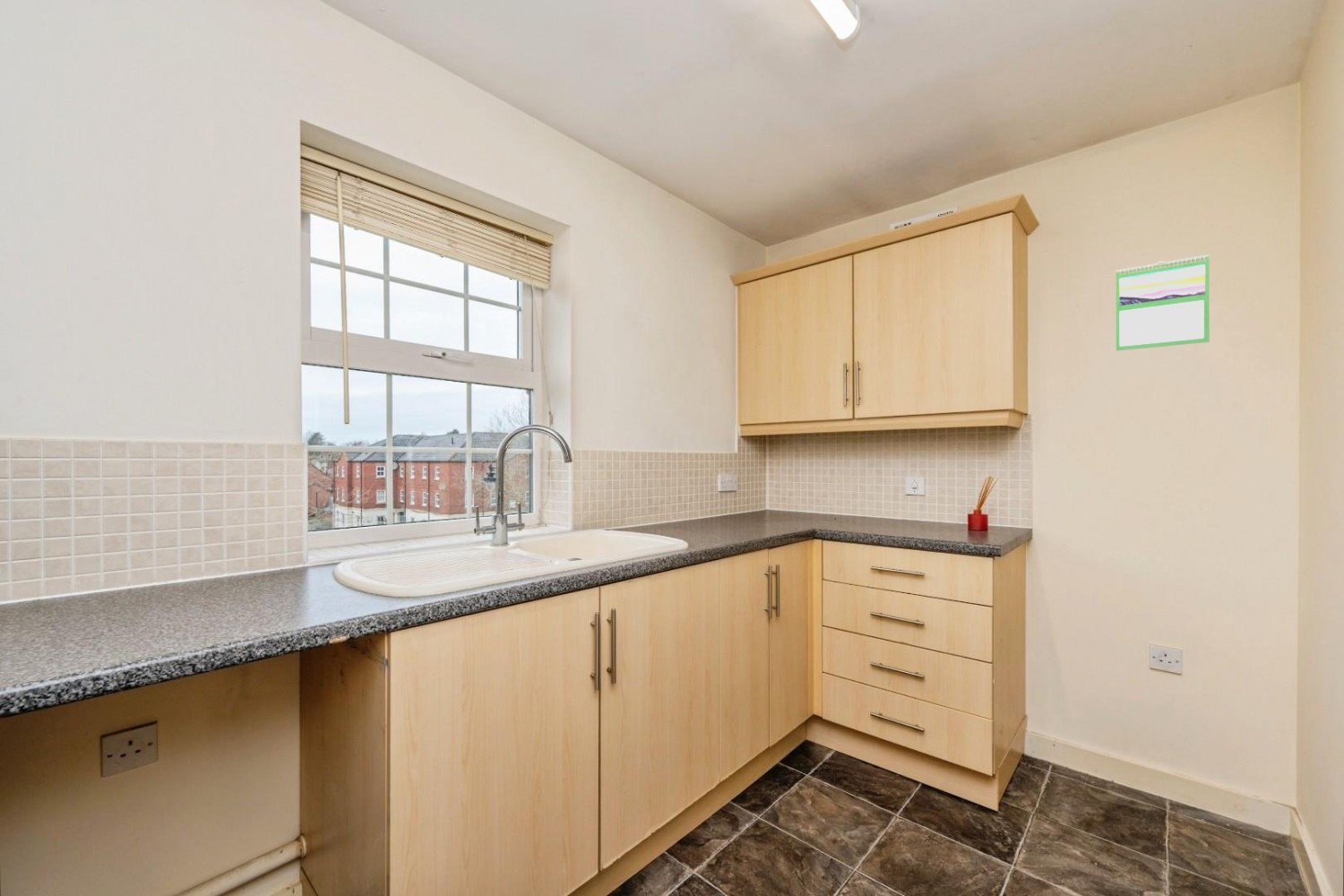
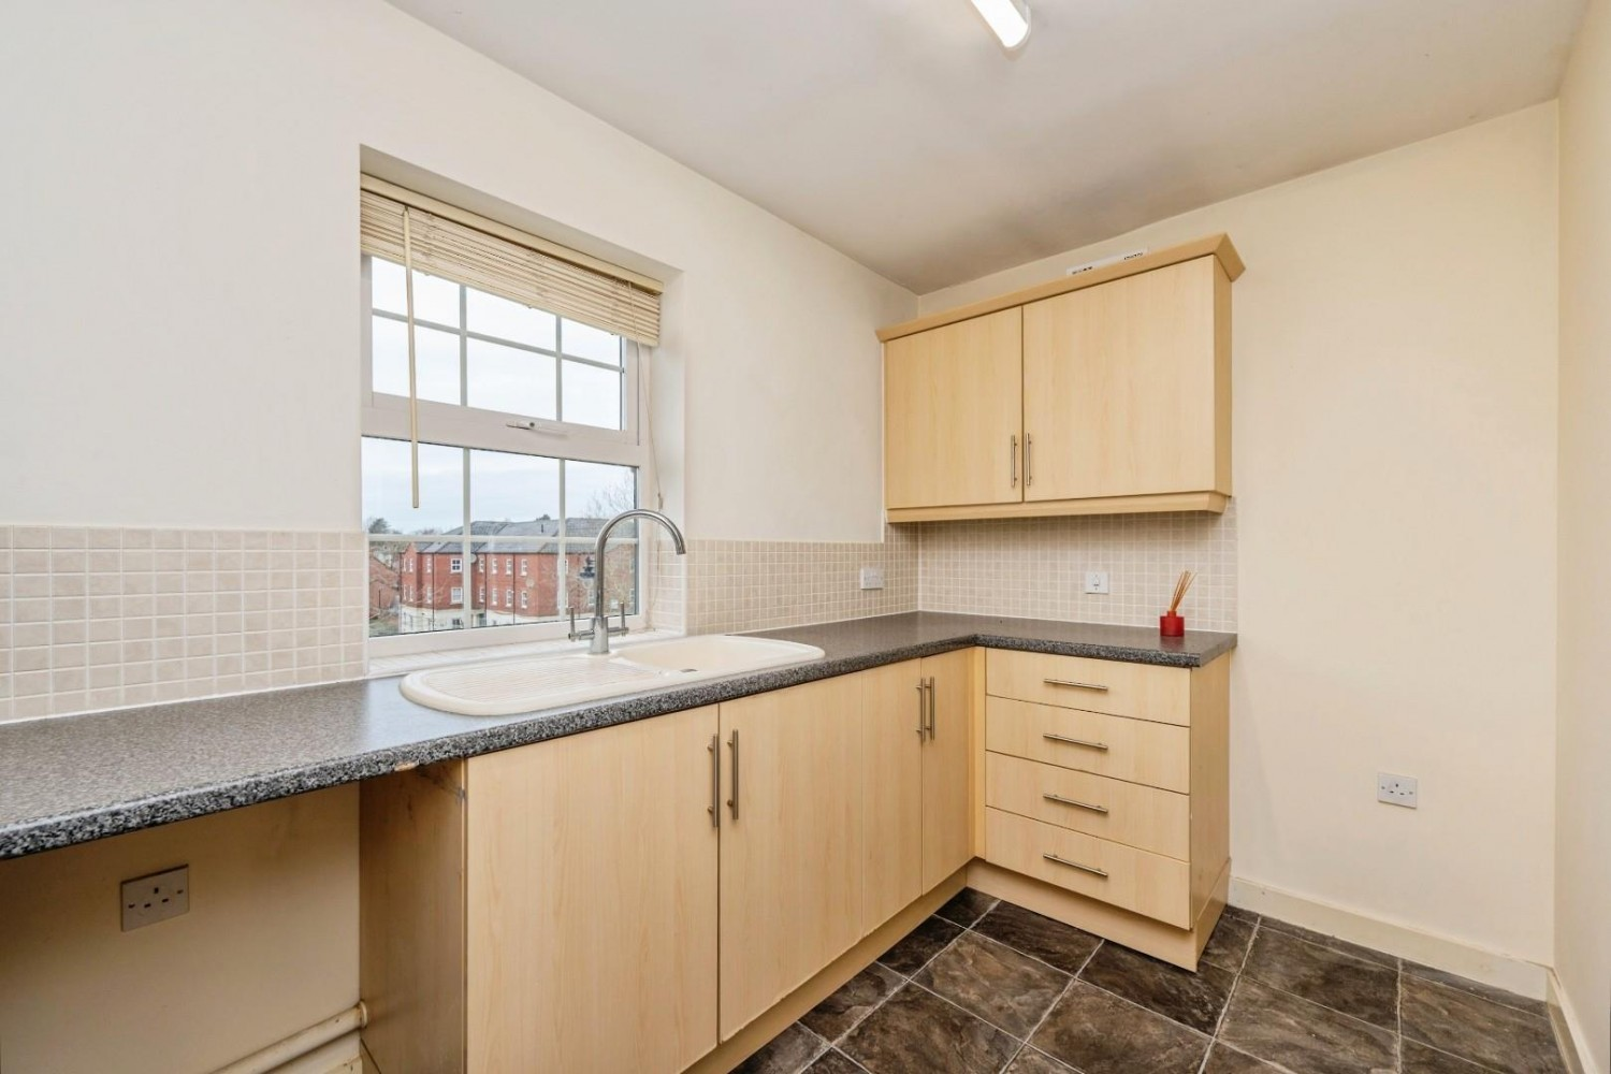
- calendar [1116,254,1210,351]
